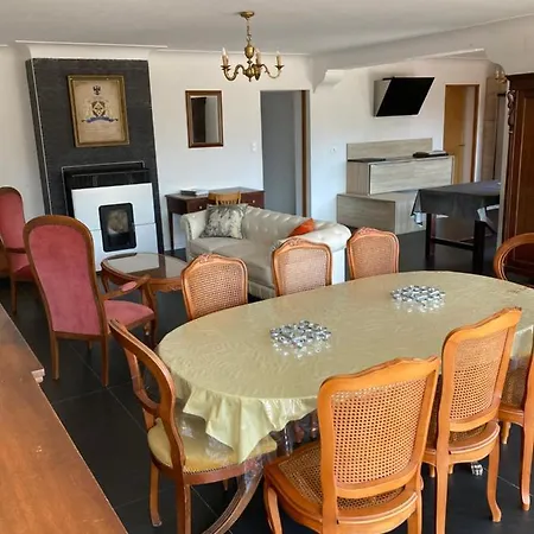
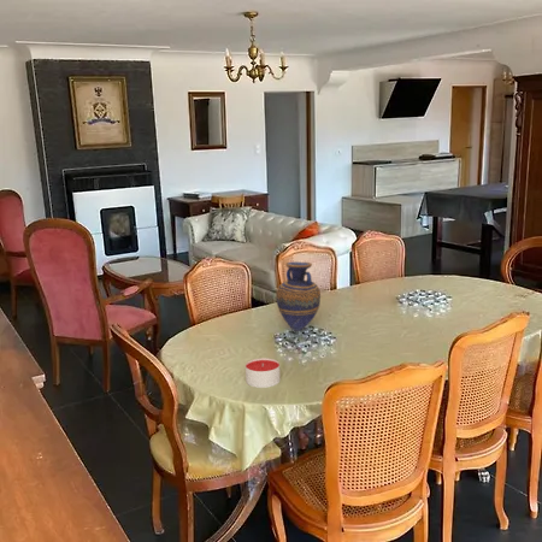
+ vase [276,260,322,332]
+ candle [245,358,282,389]
